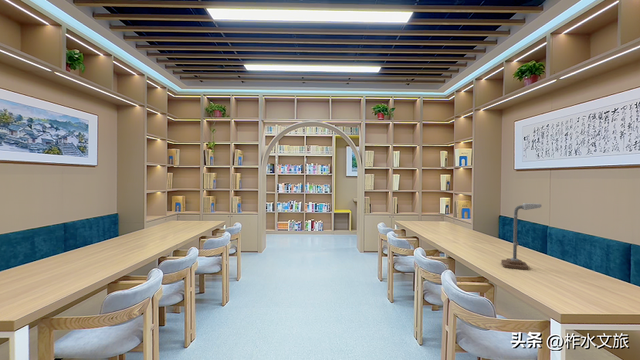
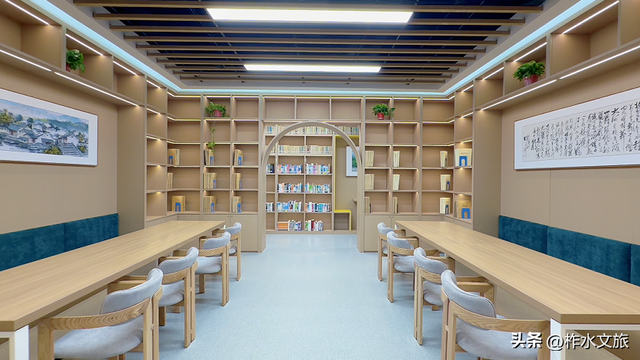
- desk lamp [500,202,542,271]
